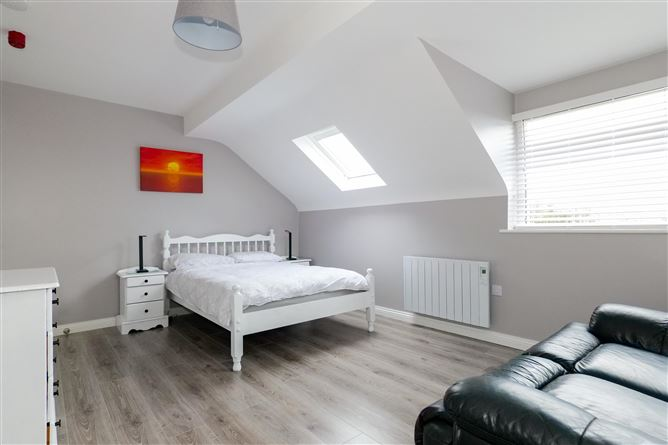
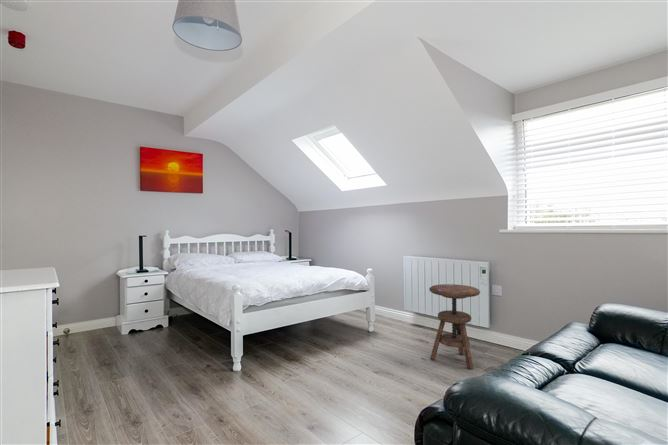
+ side table [428,283,481,370]
